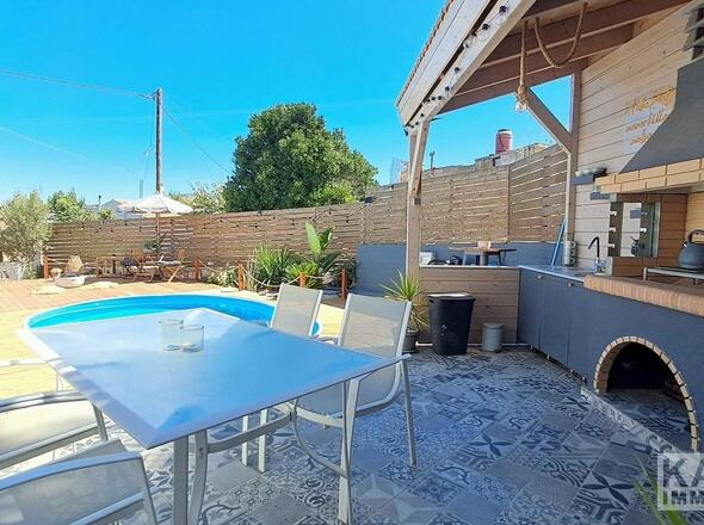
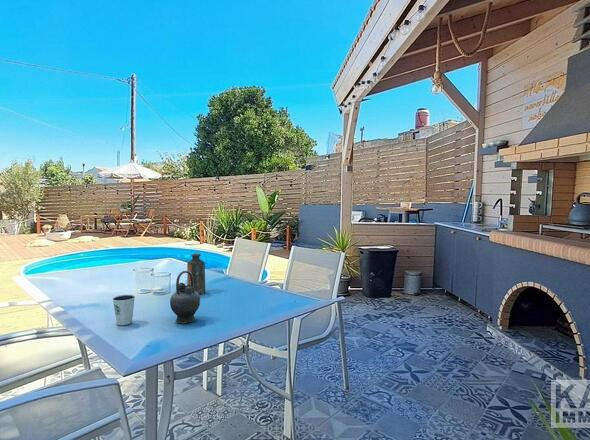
+ teapot [169,270,203,324]
+ dixie cup [111,294,136,326]
+ bottle [186,253,206,295]
